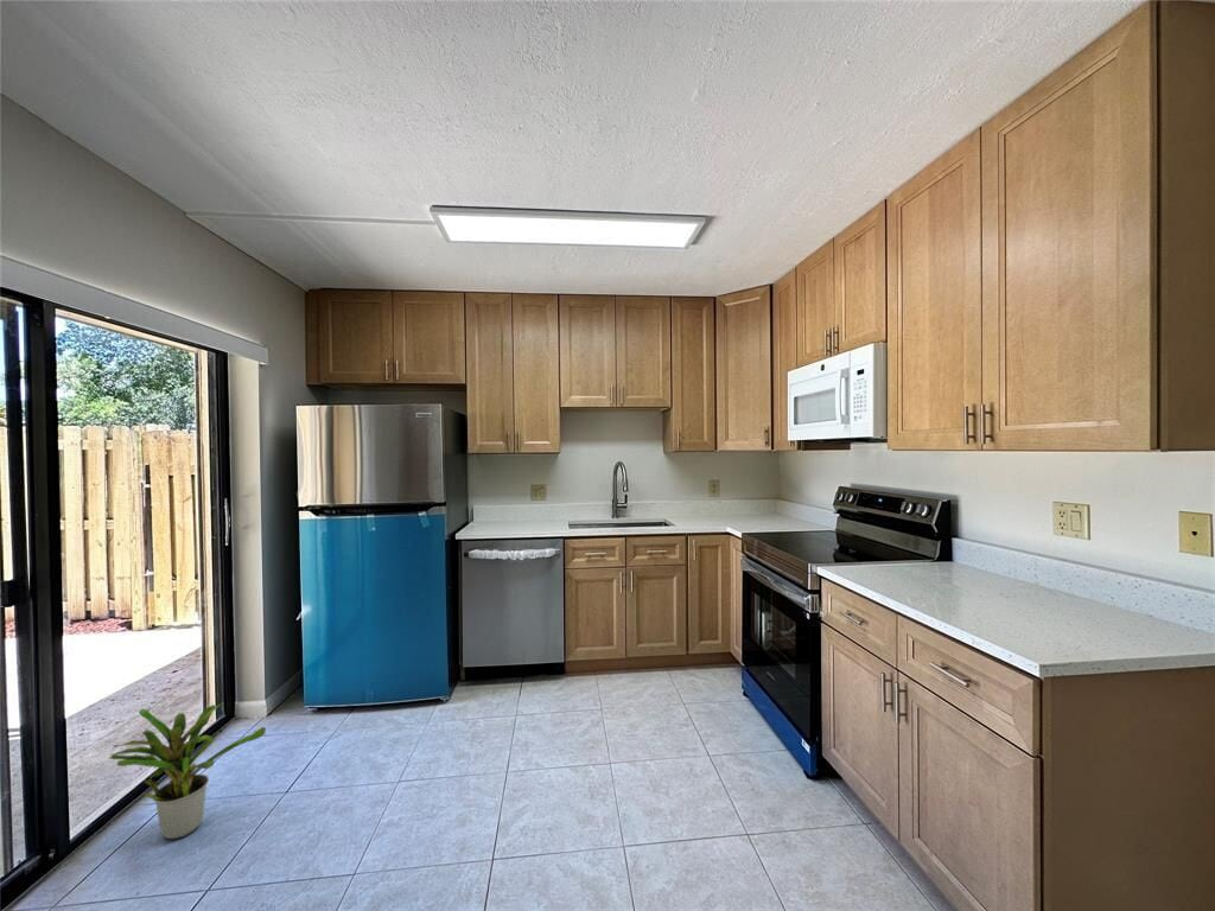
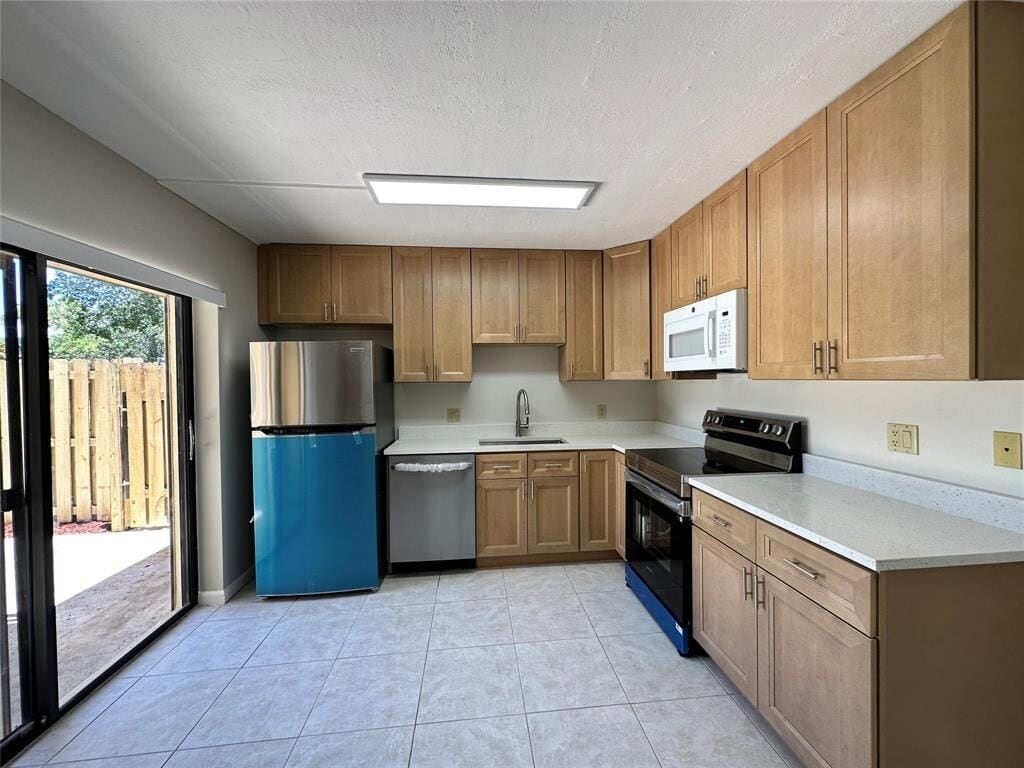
- potted plant [107,701,267,840]
